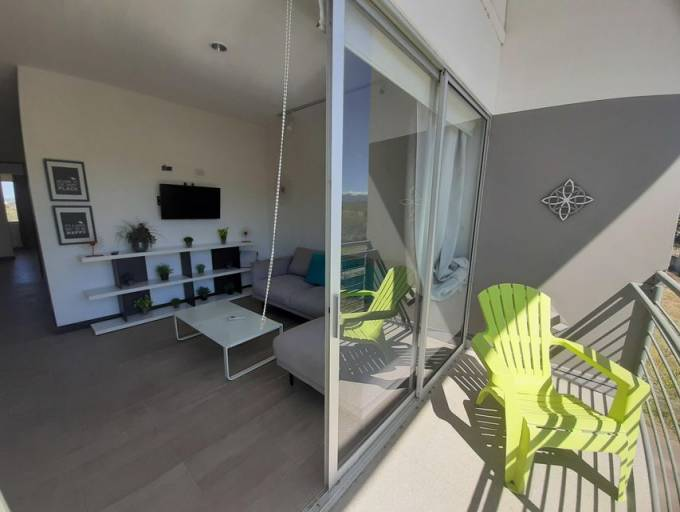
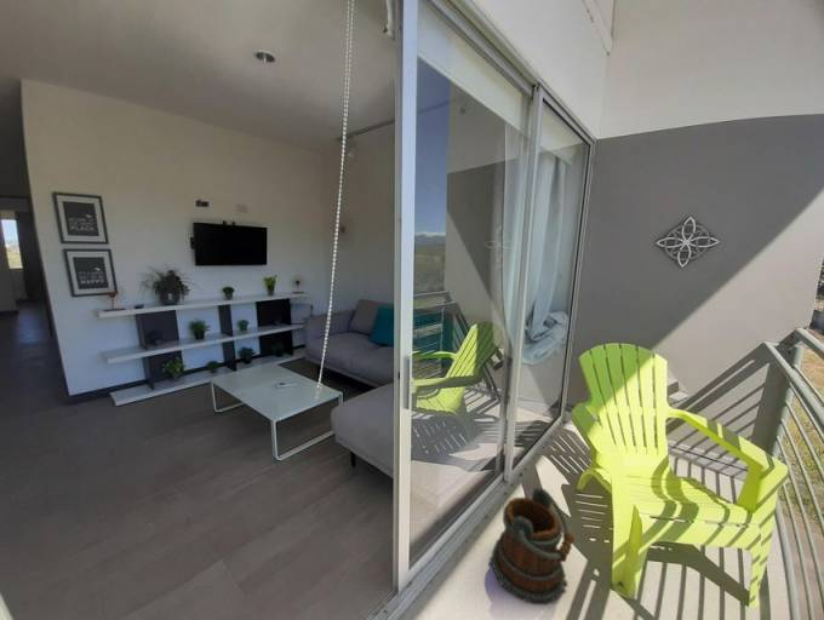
+ bucket [488,486,576,605]
